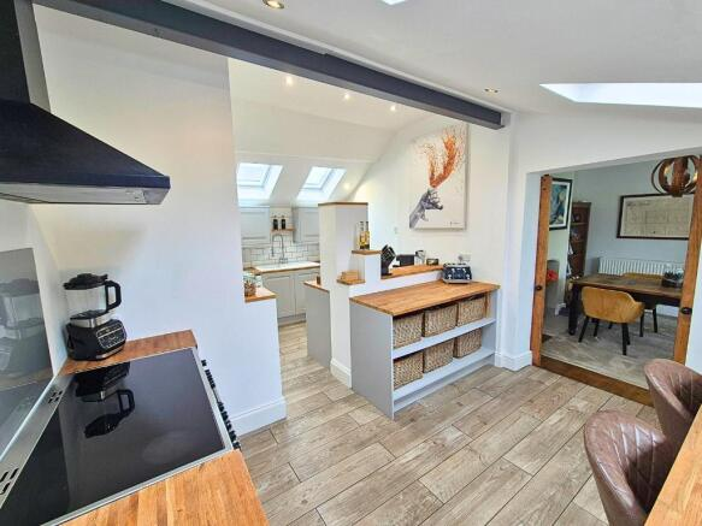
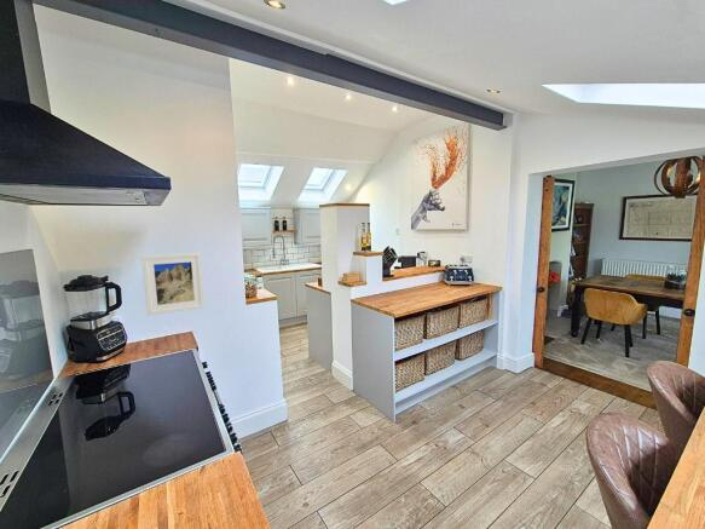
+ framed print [140,252,206,316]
